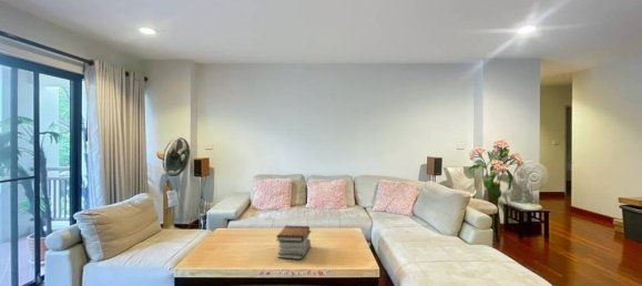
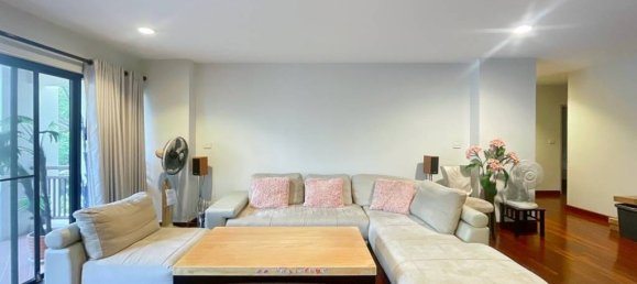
- book stack [275,225,313,261]
